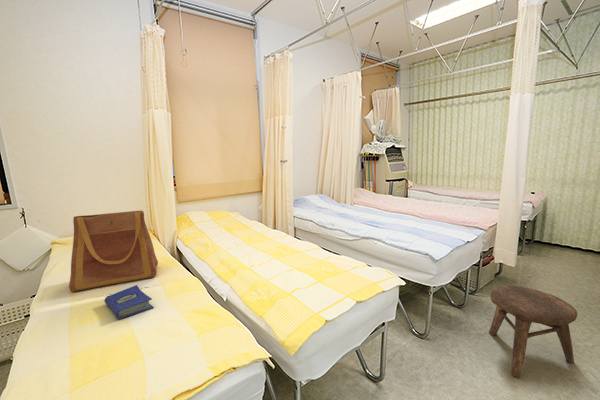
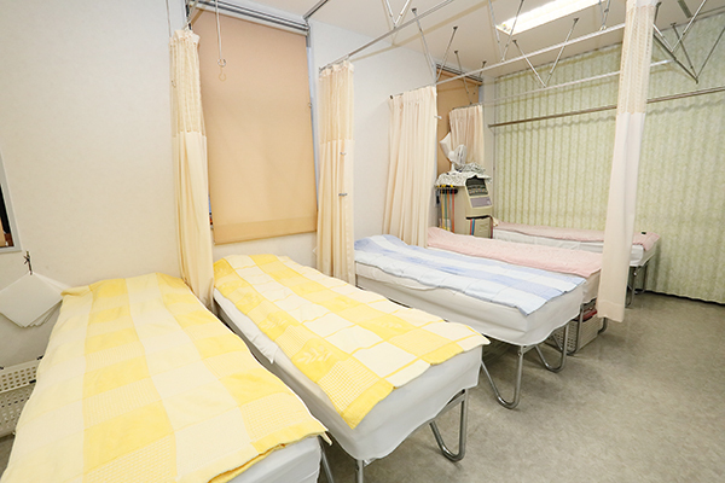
- tote bag [68,210,159,292]
- hardcover book [103,284,155,320]
- stool [488,285,578,378]
